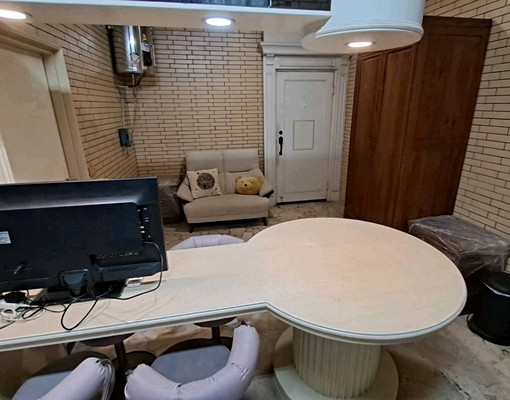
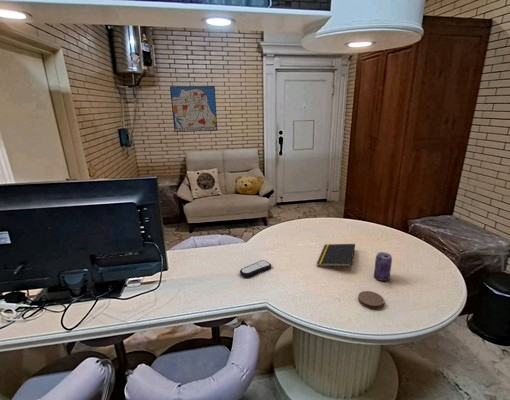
+ coaster [357,290,385,310]
+ wall art [169,85,218,133]
+ beverage can [373,251,393,282]
+ notepad [316,243,356,267]
+ remote control [239,259,272,278]
